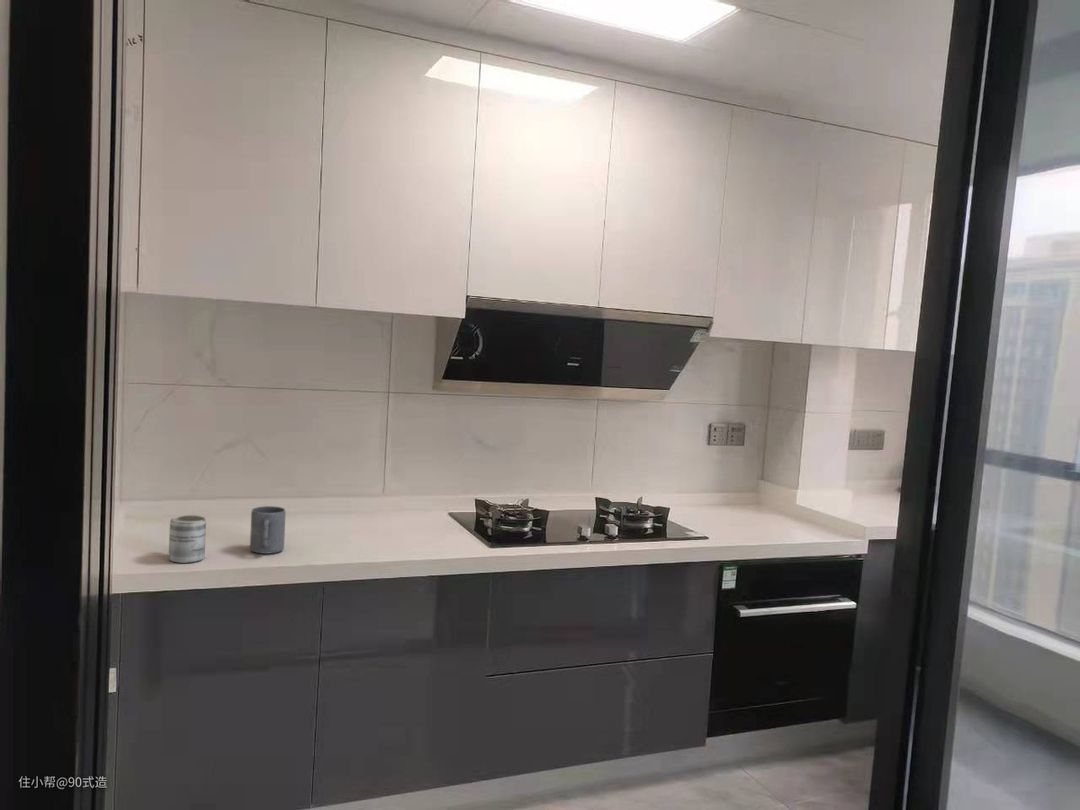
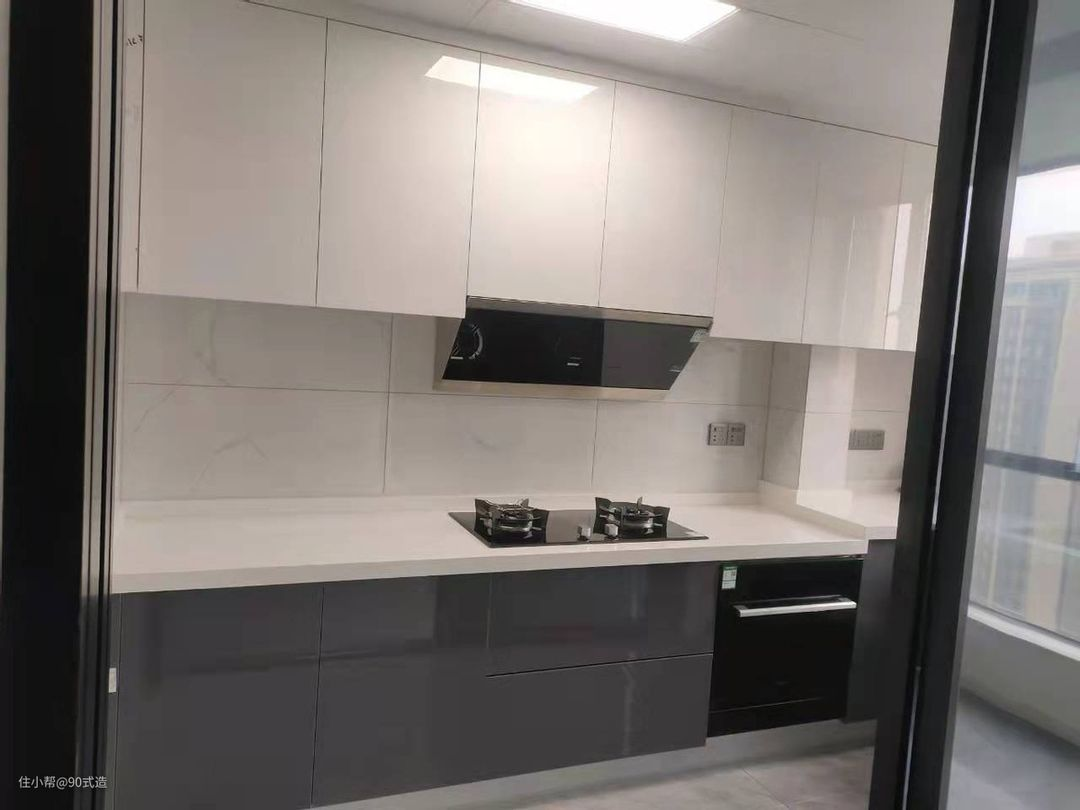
- mug [249,505,287,555]
- mug [168,509,207,564]
